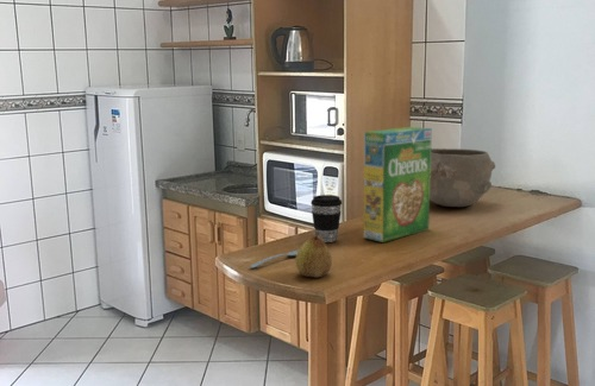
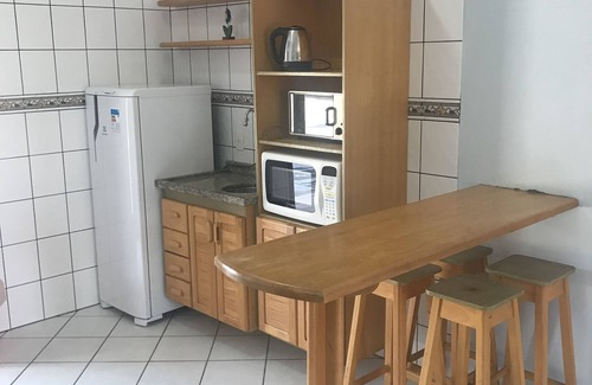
- bowl [430,147,496,208]
- cereal box [362,126,433,243]
- spoon [249,249,299,270]
- coffee cup [309,194,343,243]
- fruit [294,232,333,279]
